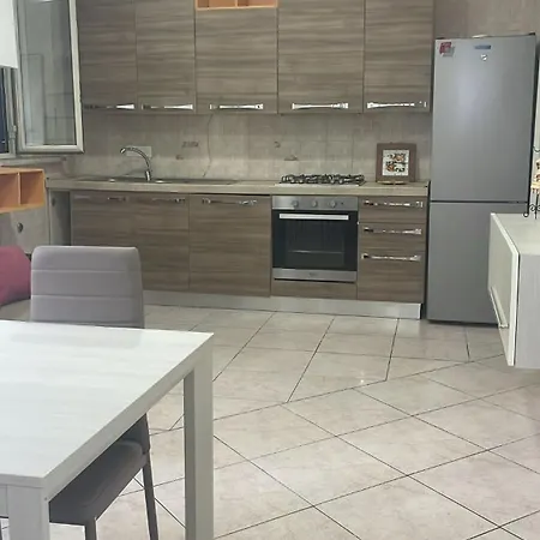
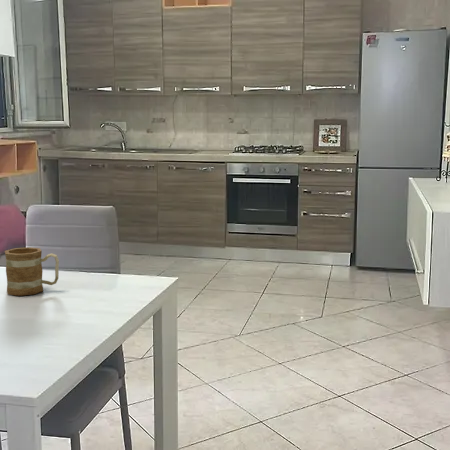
+ mug [4,246,60,297]
